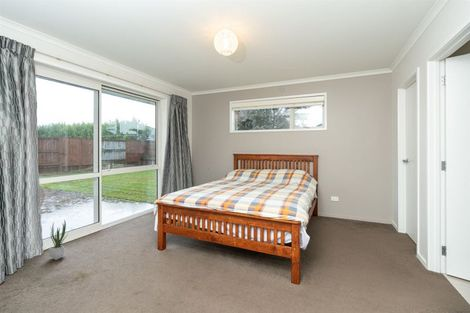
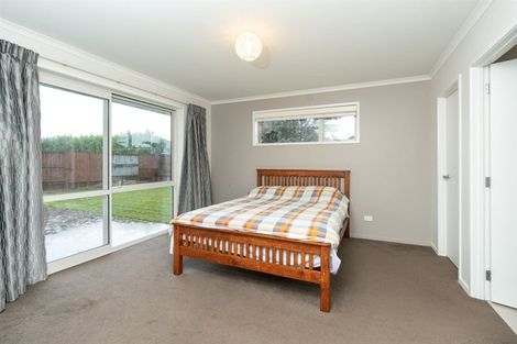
- potted plant [48,219,69,261]
